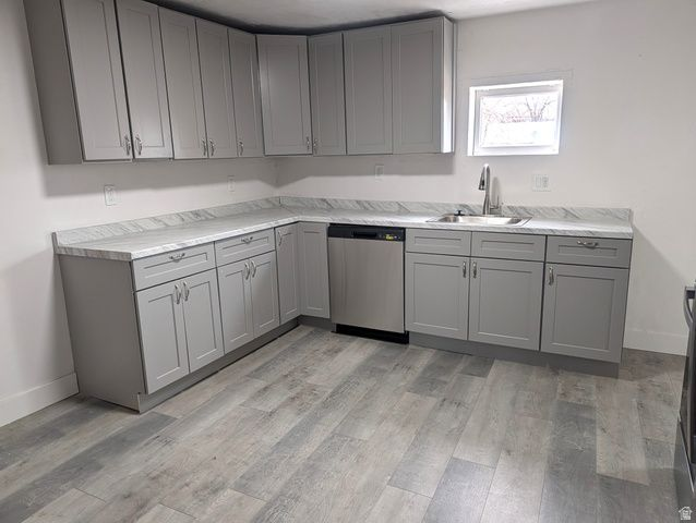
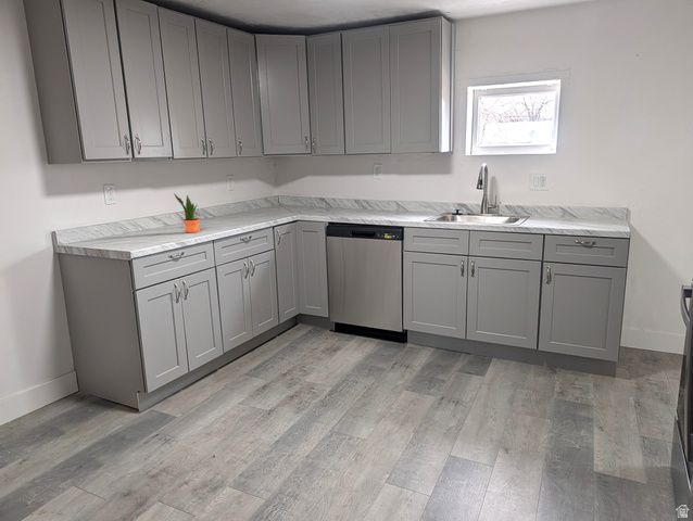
+ potted plant [173,192,201,234]
